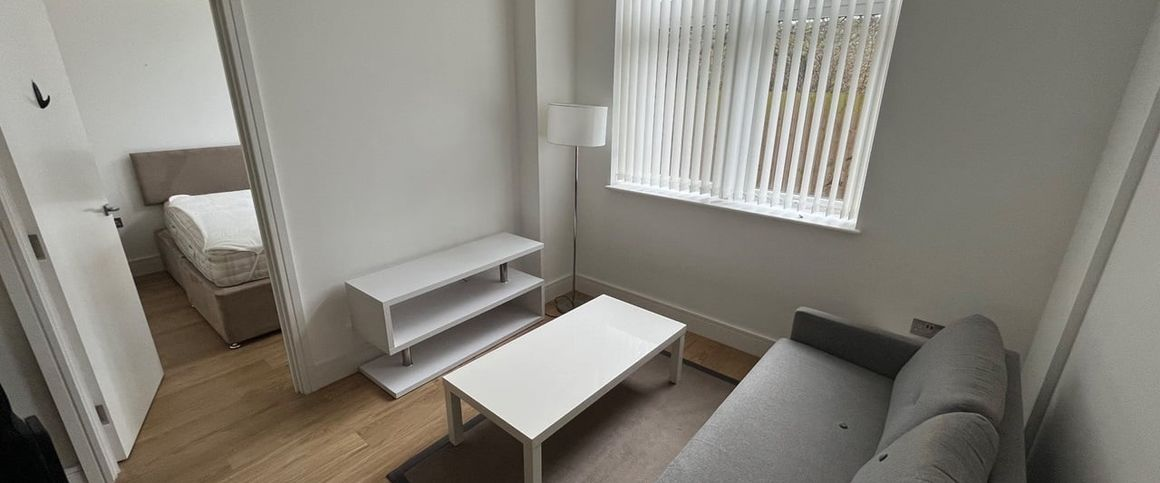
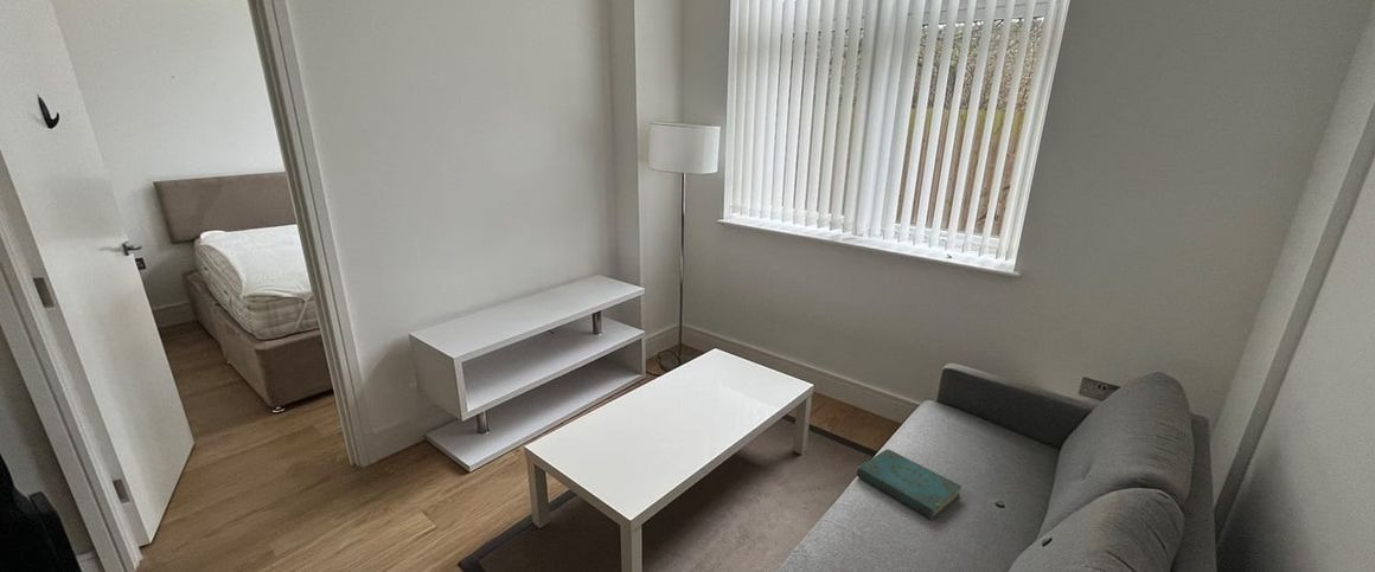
+ book [856,448,962,521]
